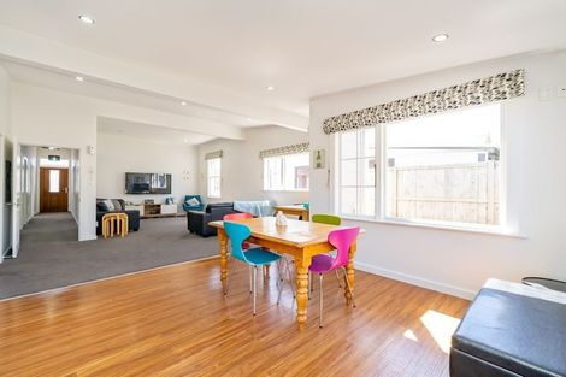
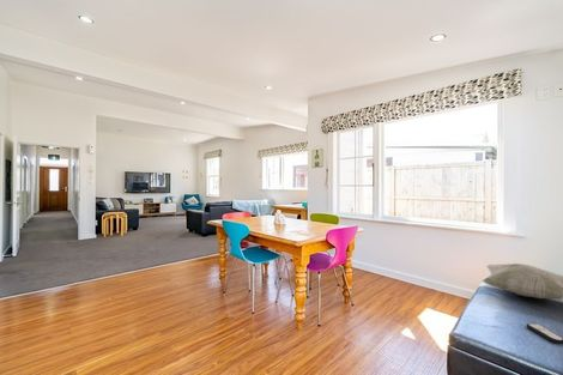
+ decorative pillow [482,262,563,300]
+ remote control [526,322,563,345]
